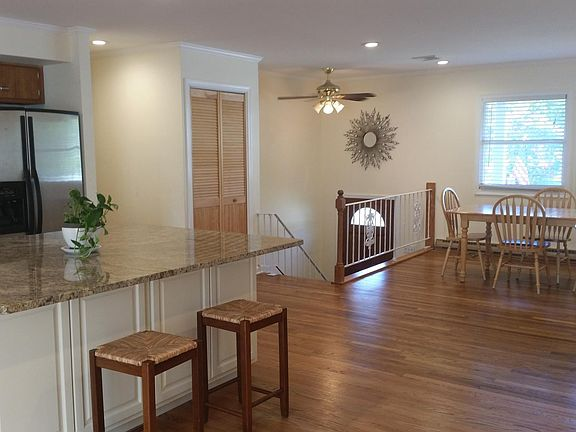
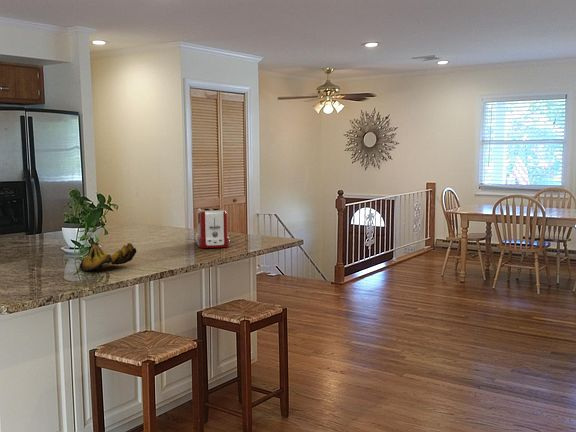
+ banana bunch [79,241,138,272]
+ toaster [195,207,231,249]
